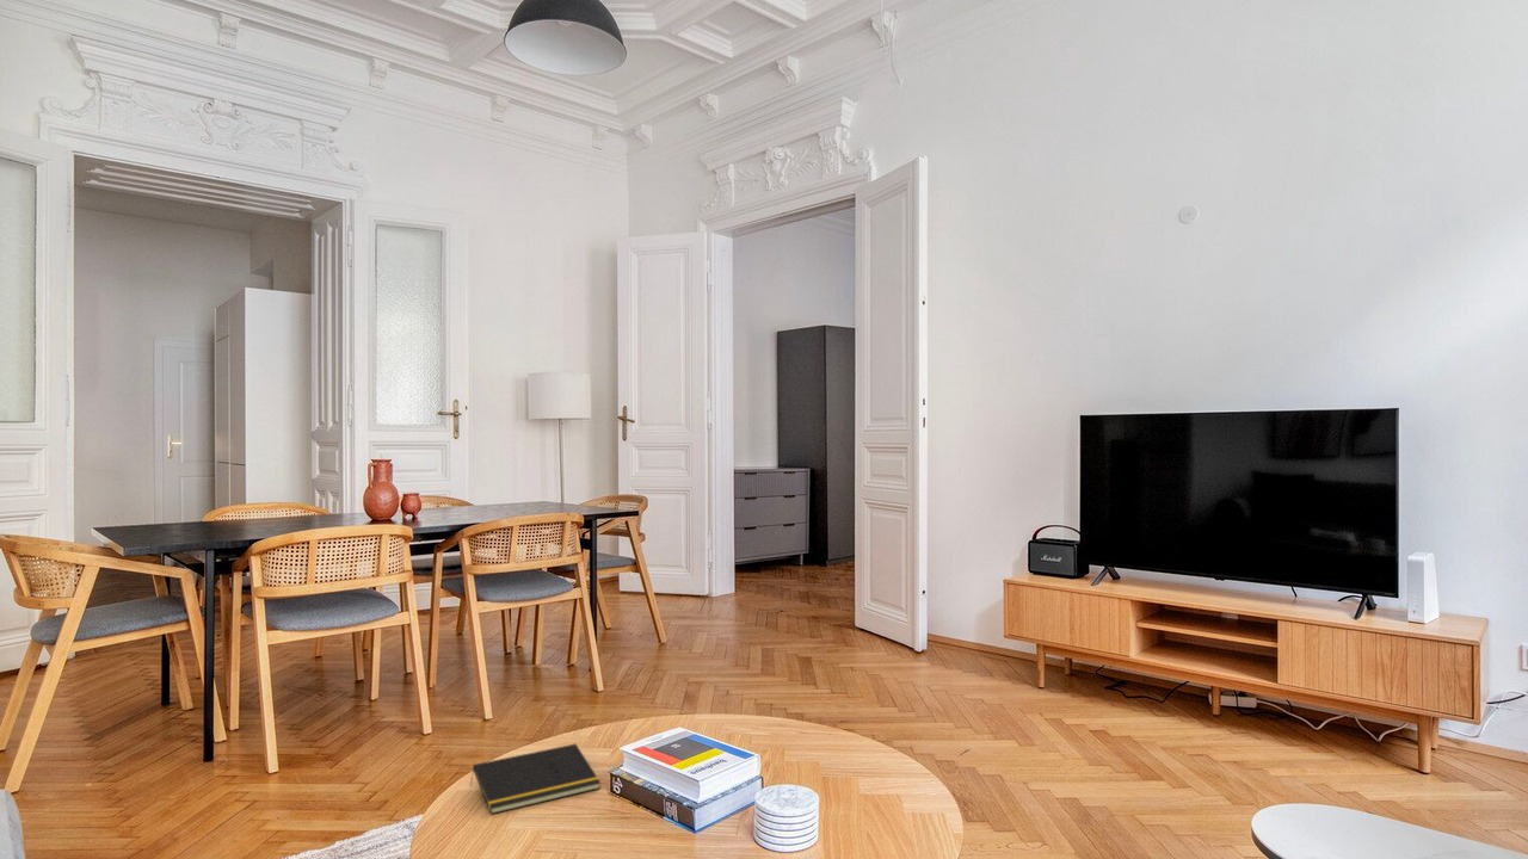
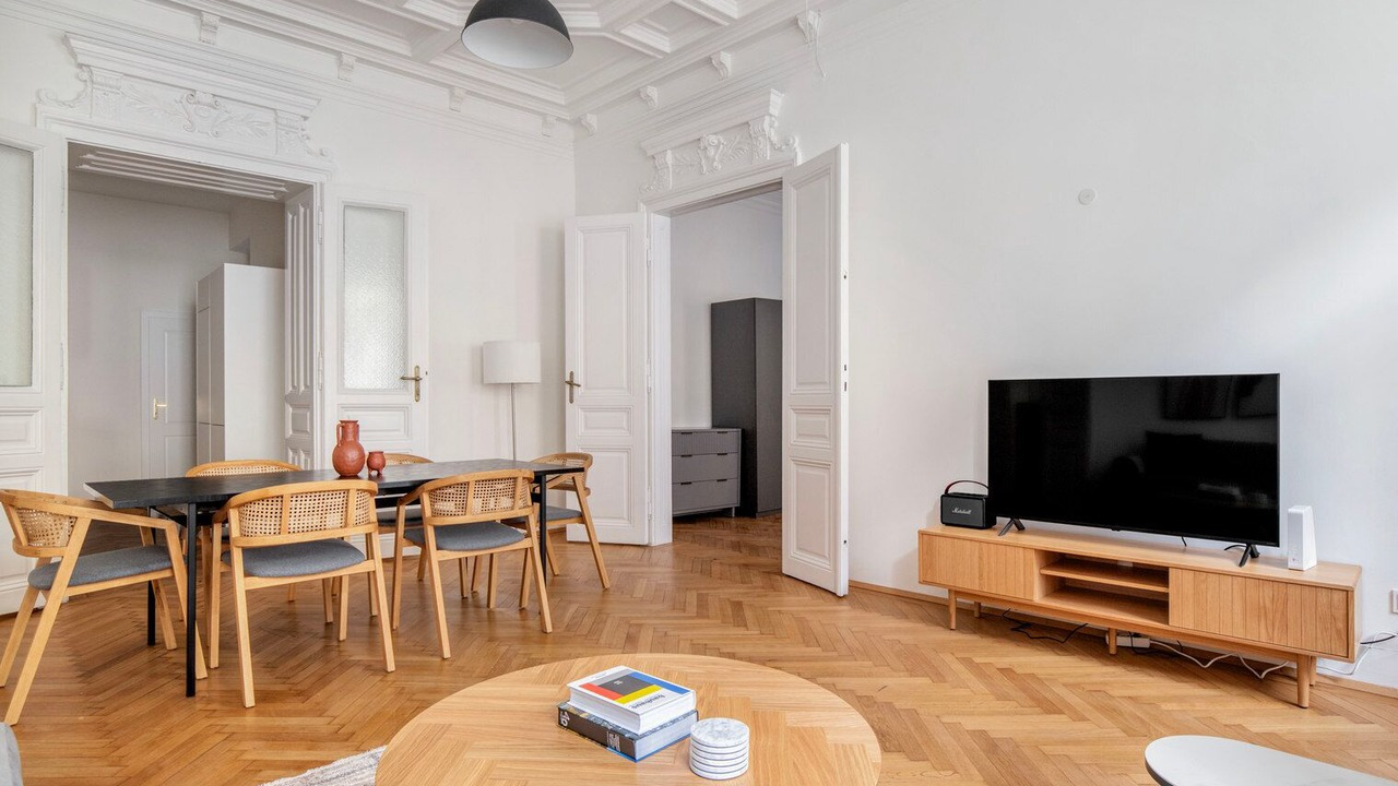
- notepad [469,742,602,815]
